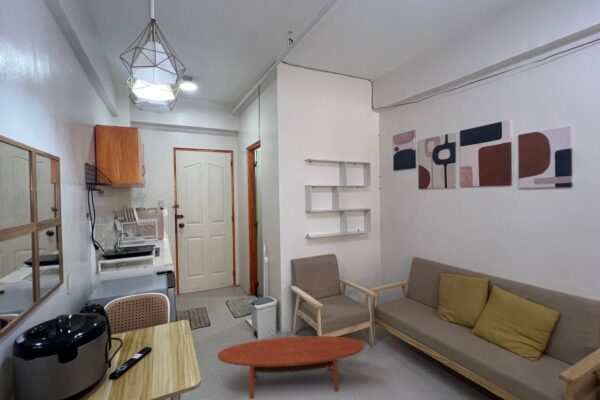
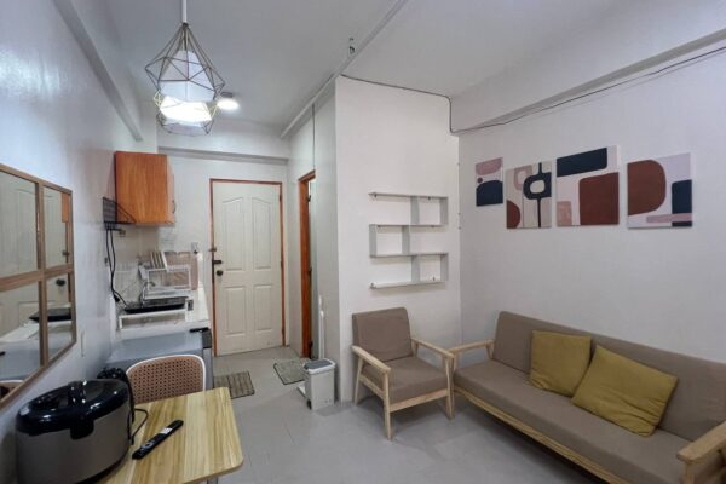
- coffee table [216,335,366,400]
